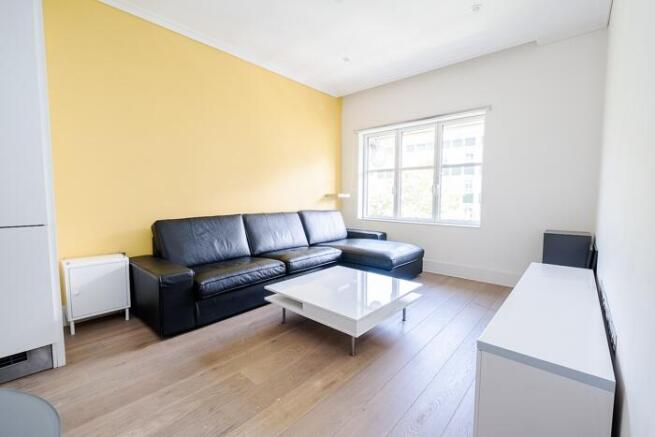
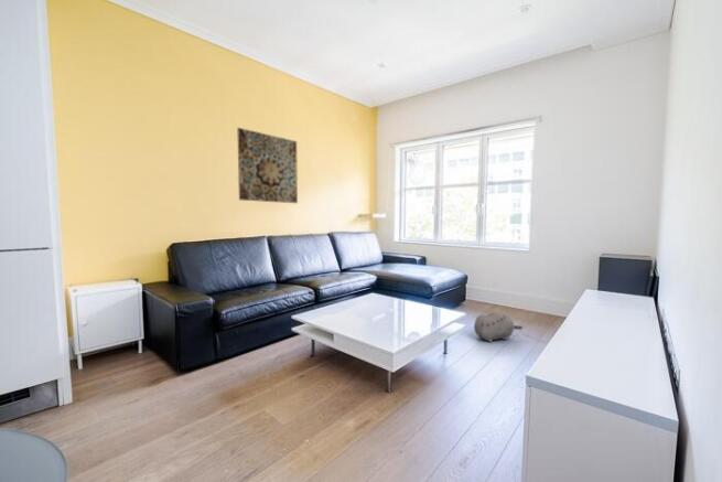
+ plush toy [473,311,524,343]
+ wall art [236,127,299,204]
